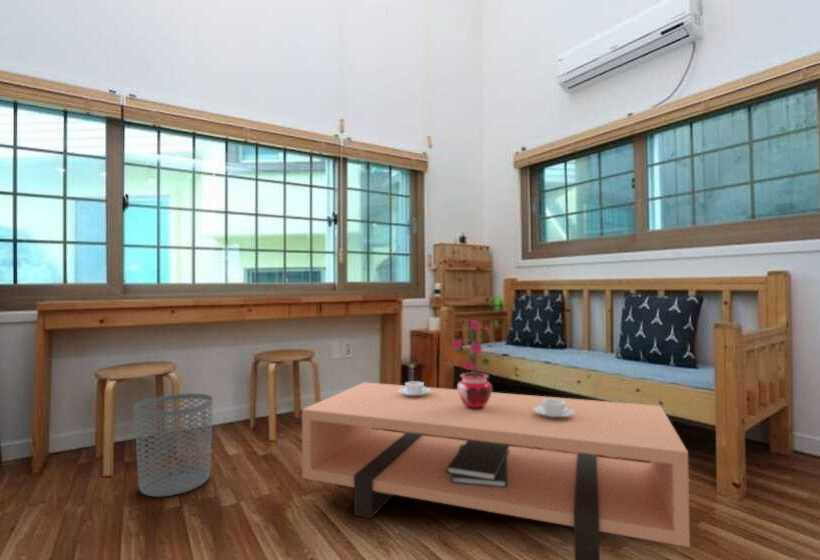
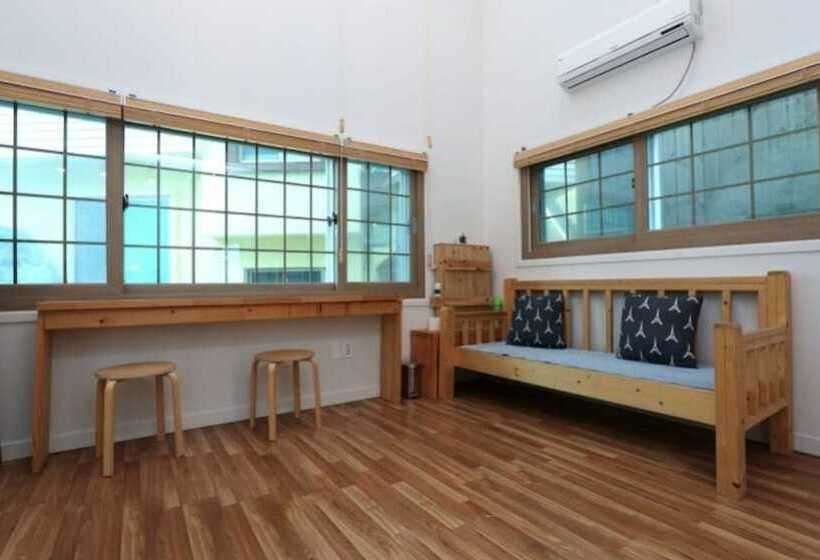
- potted plant [452,316,502,410]
- coffee table [301,380,691,560]
- waste bin [133,392,214,498]
